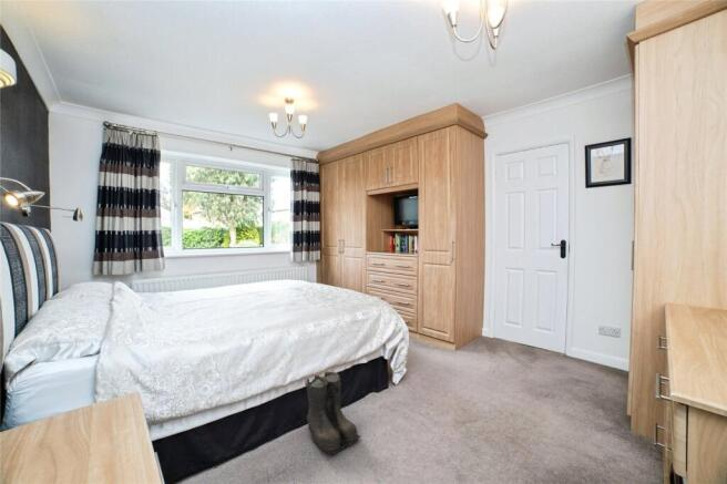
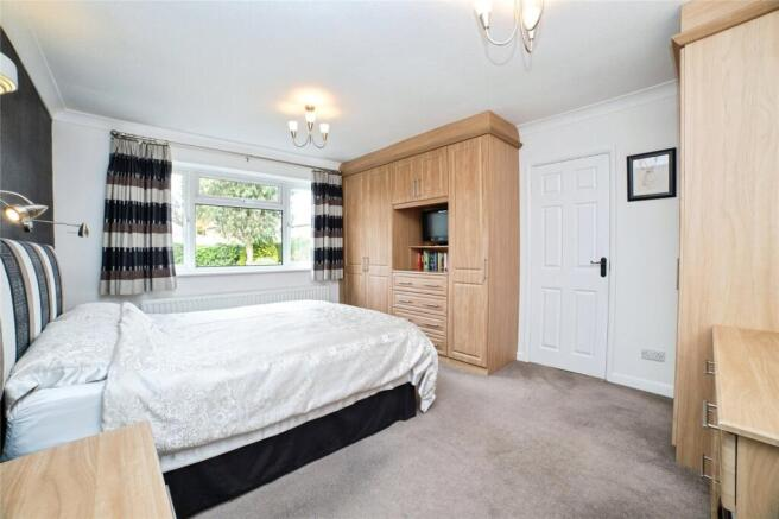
- boots [304,370,362,455]
